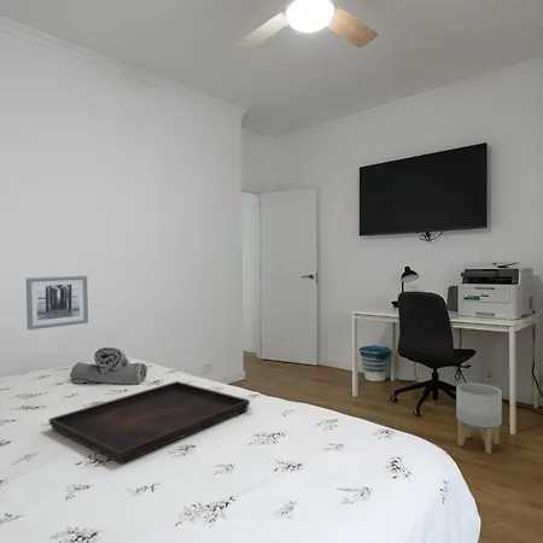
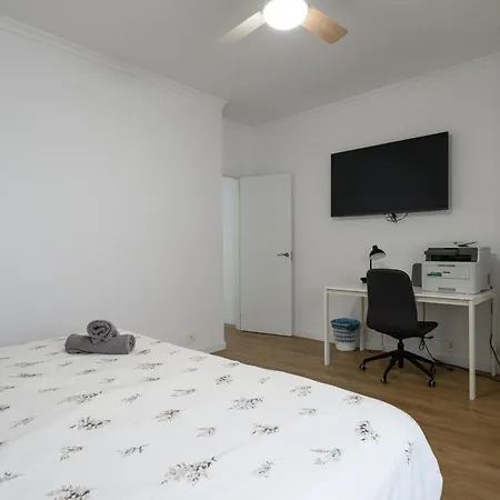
- planter [455,383,503,455]
- wall art [25,275,89,331]
- serving tray [48,380,251,465]
